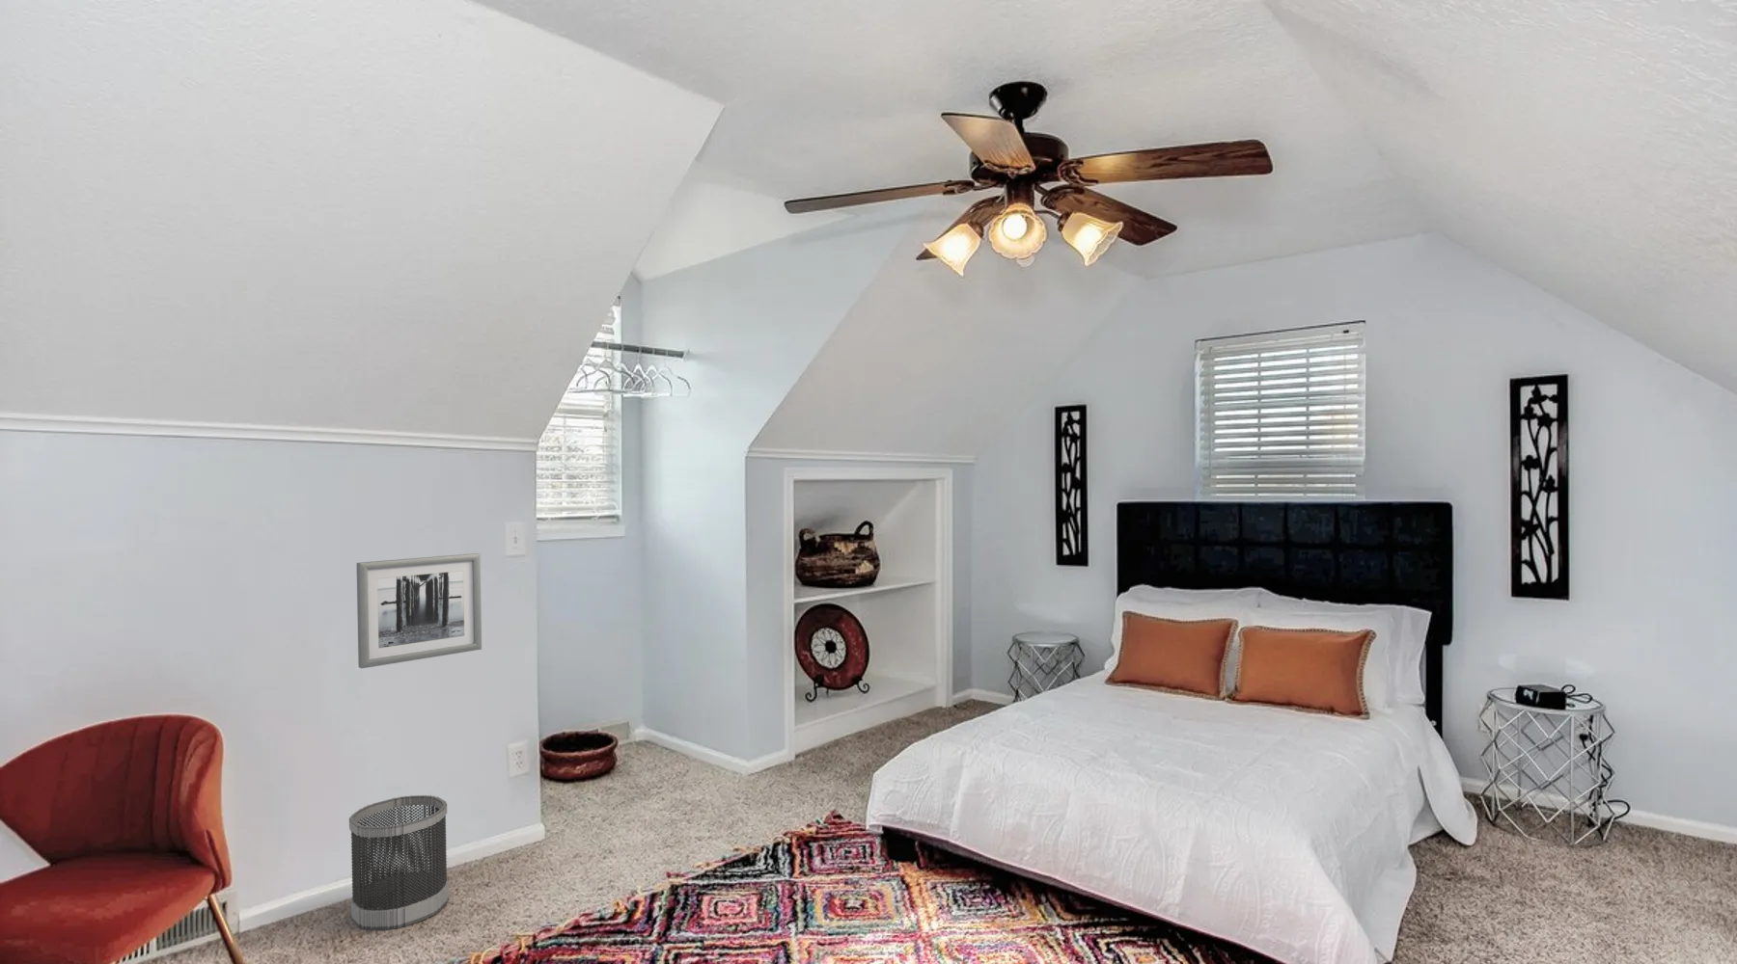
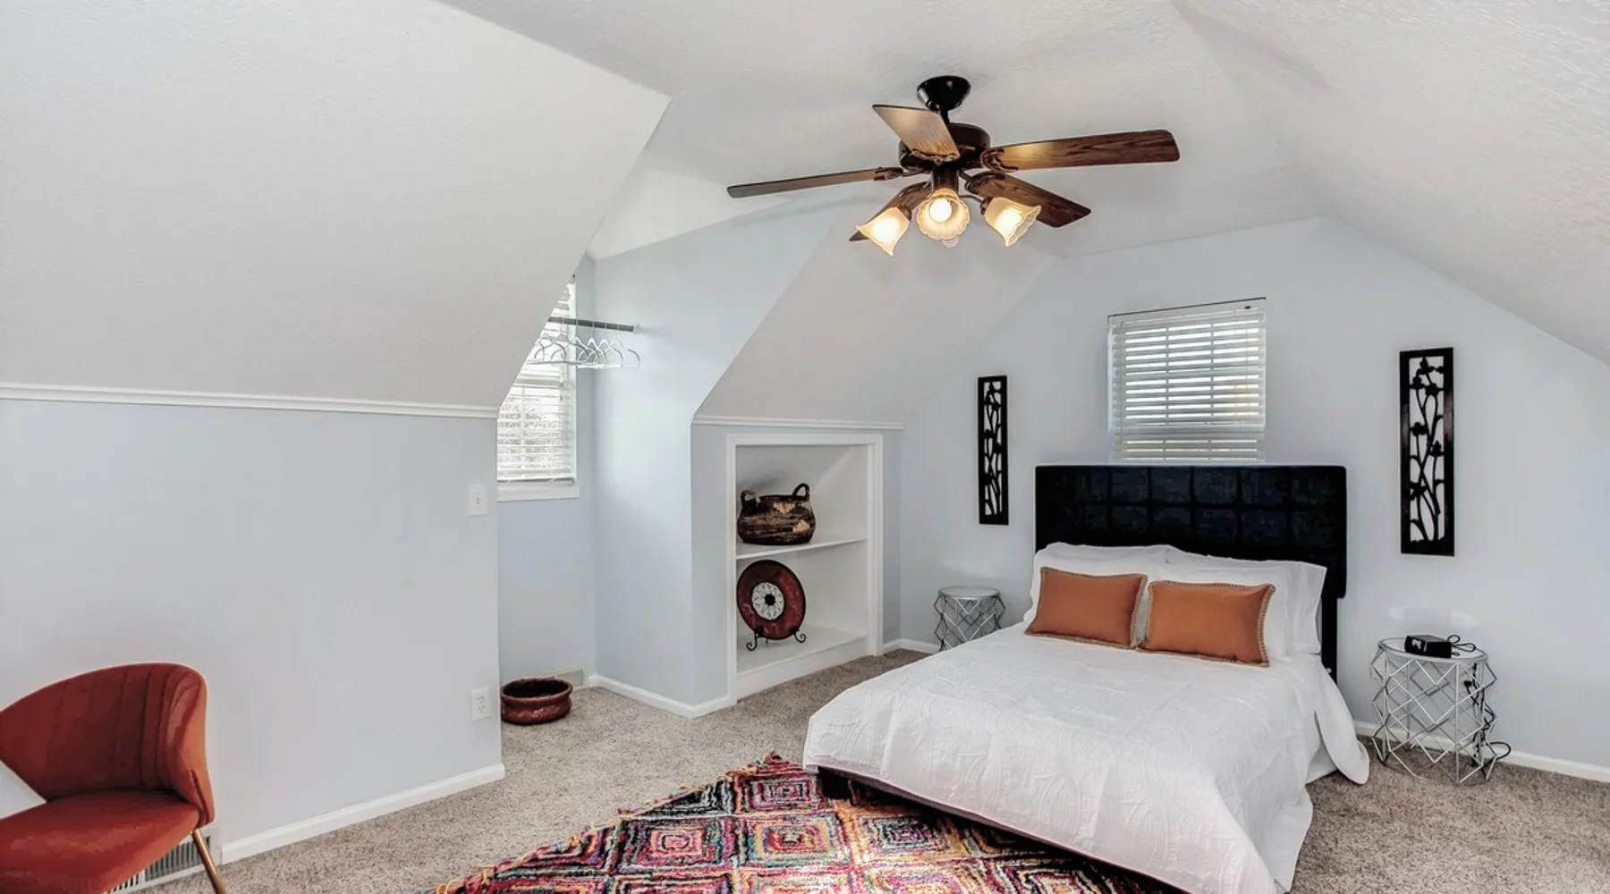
- wastebasket [348,794,449,931]
- wall art [355,552,482,670]
